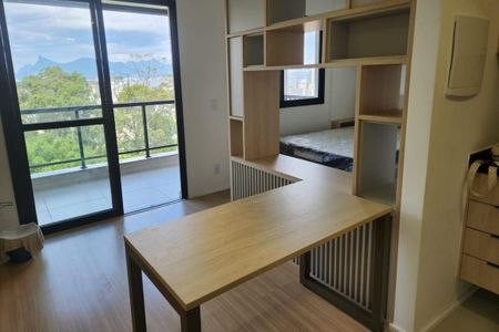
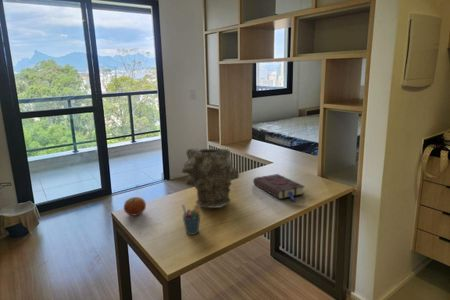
+ vase [181,148,240,209]
+ pen holder [181,203,201,236]
+ book [252,173,306,202]
+ fruit [123,196,147,217]
